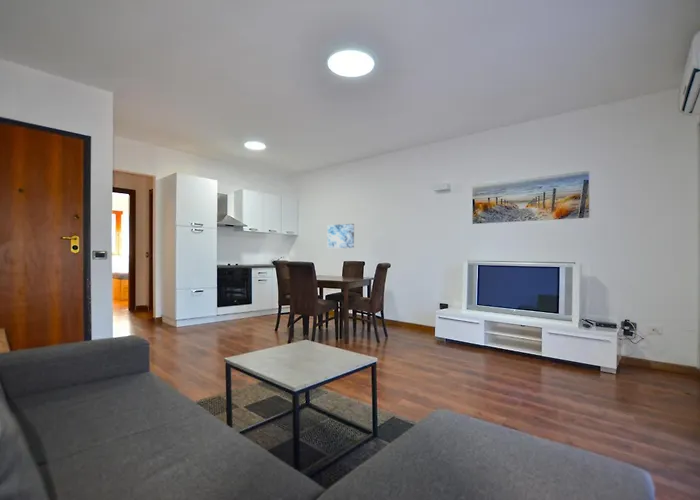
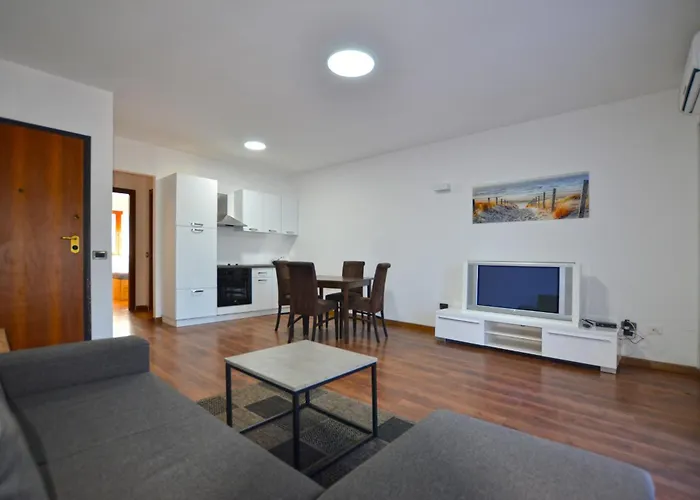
- wall art [326,223,355,249]
